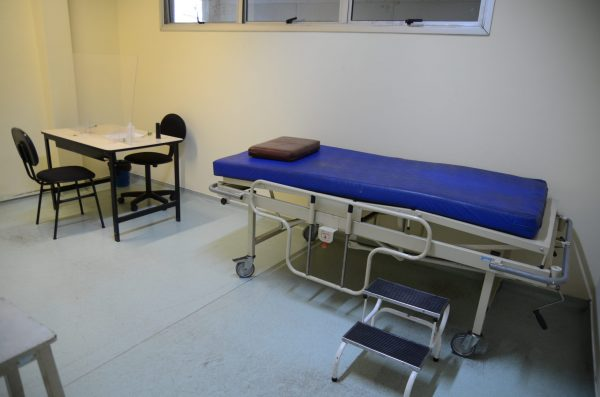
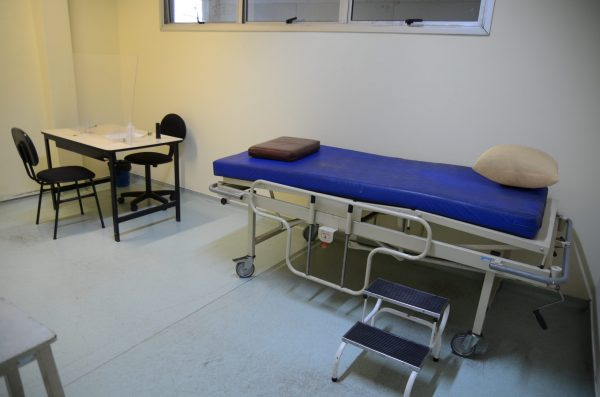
+ pillow [471,143,561,189]
